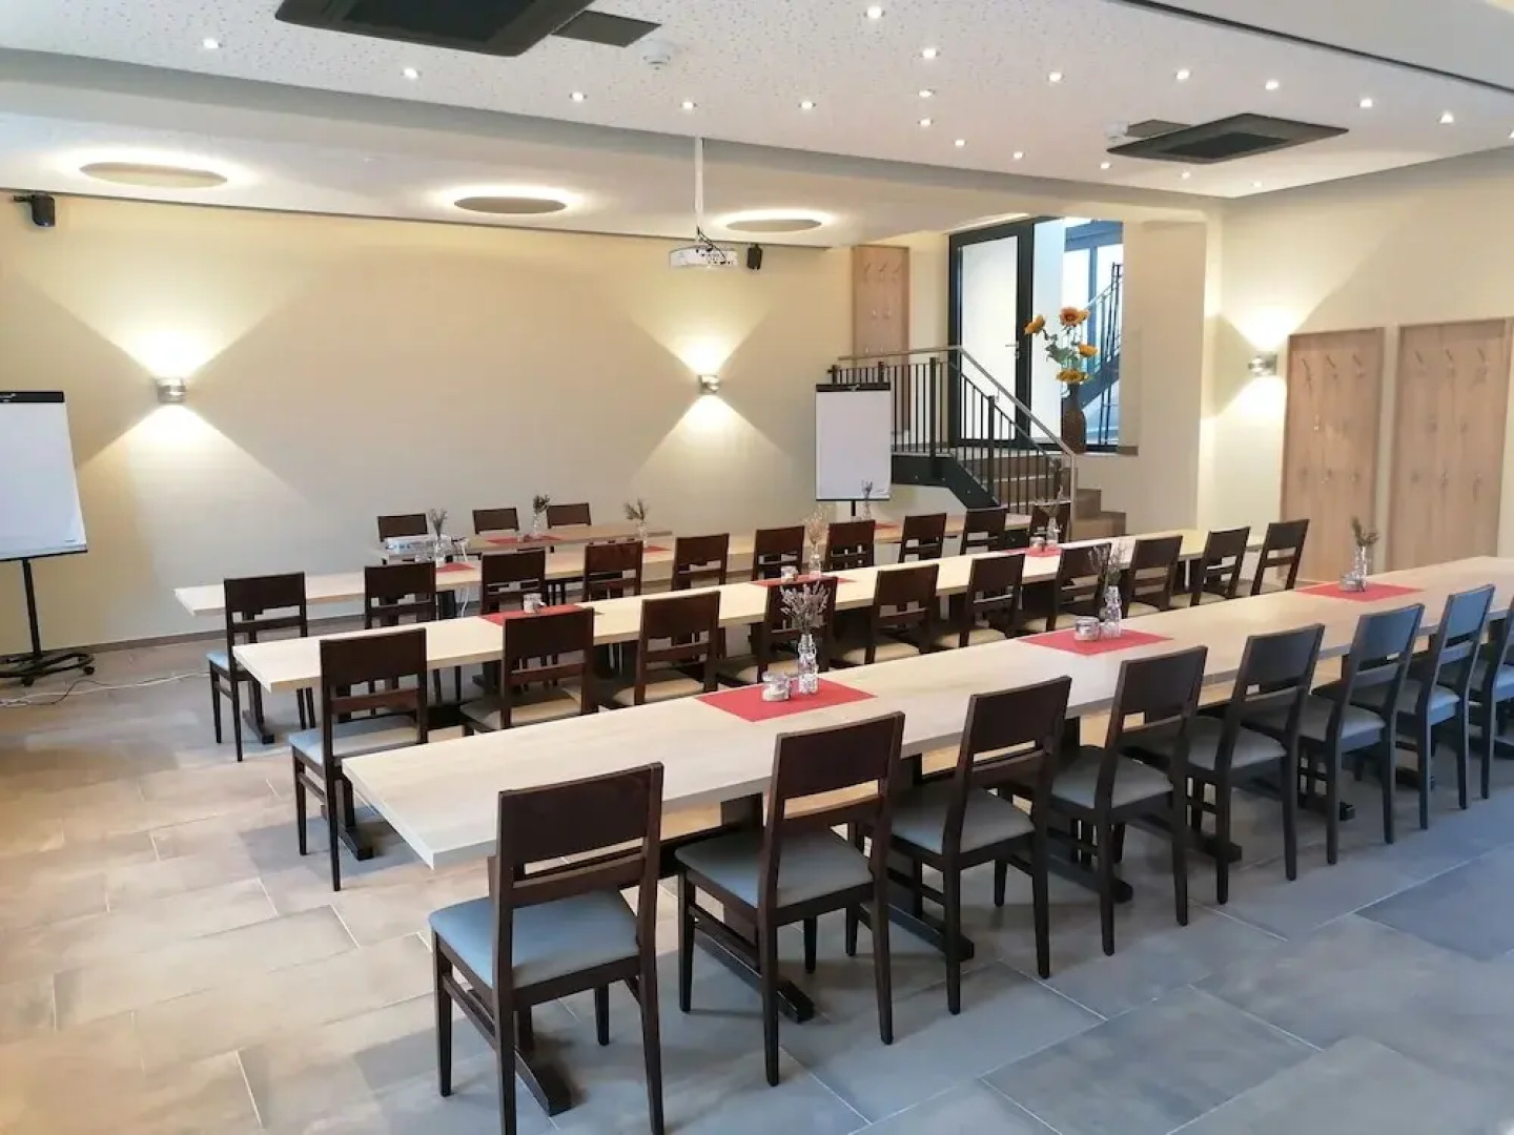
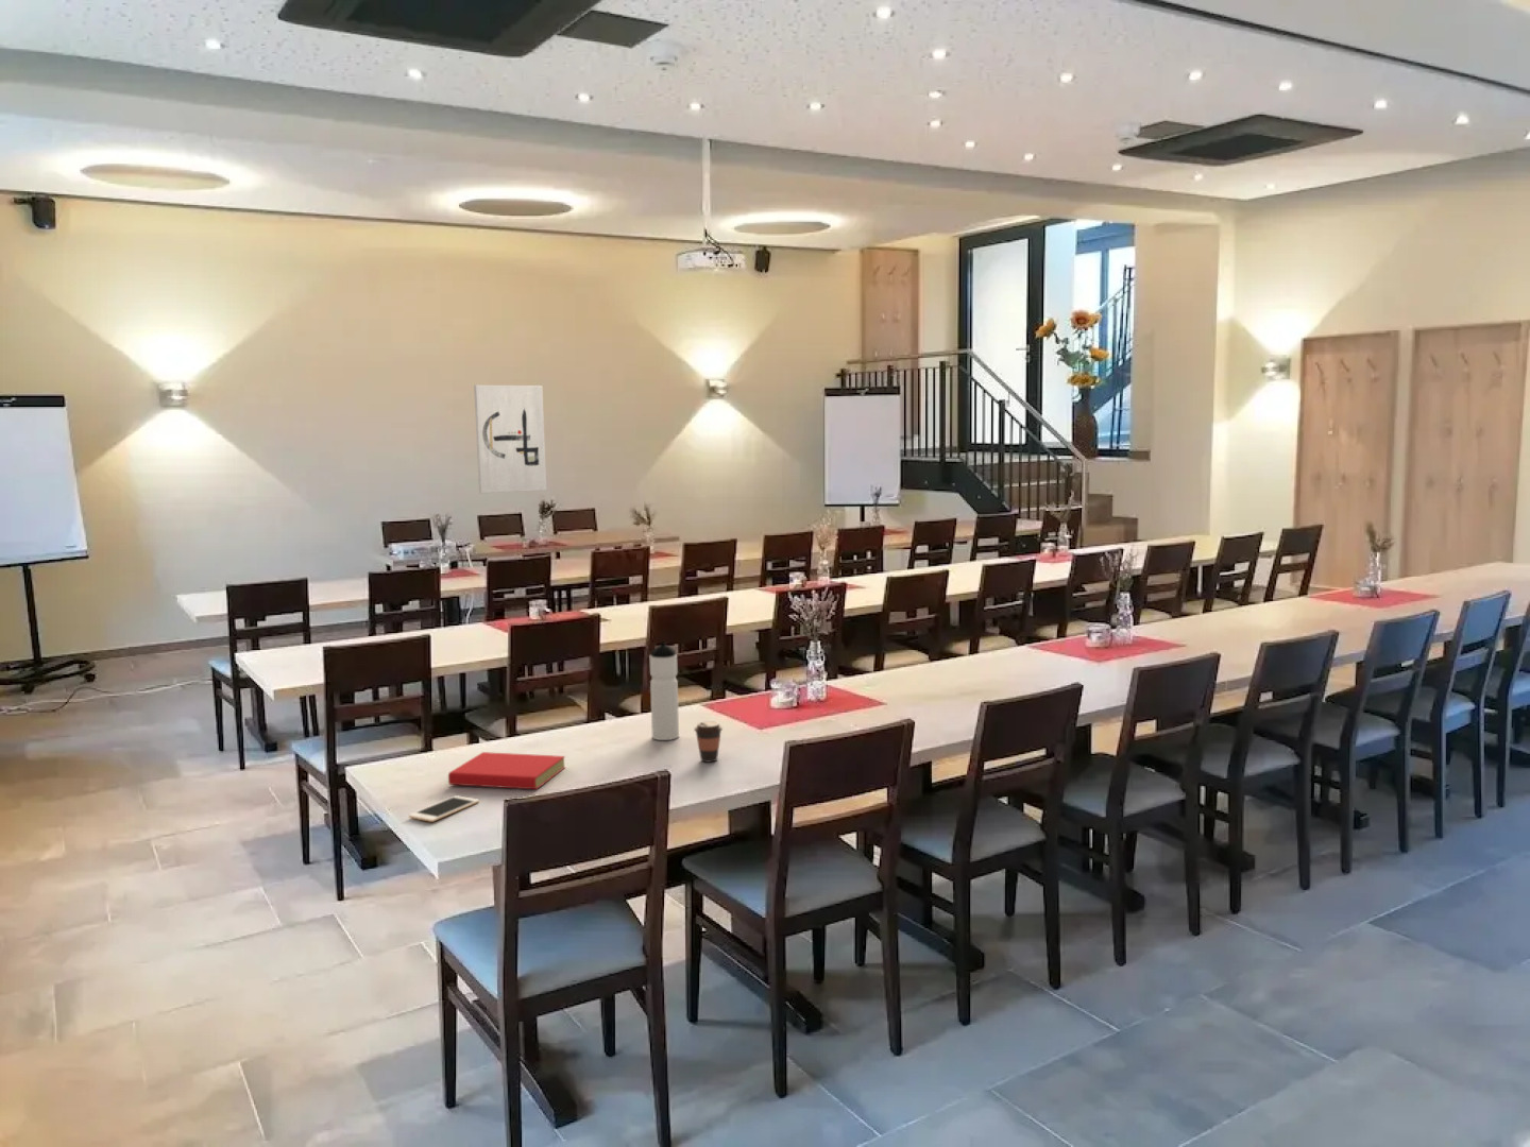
+ coffee cup [693,720,724,764]
+ water bottle [649,641,679,741]
+ wall art [472,384,547,494]
+ cell phone [408,794,481,823]
+ book [447,751,566,790]
